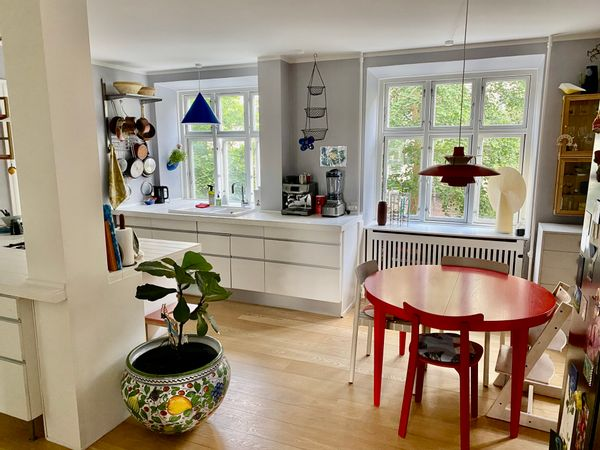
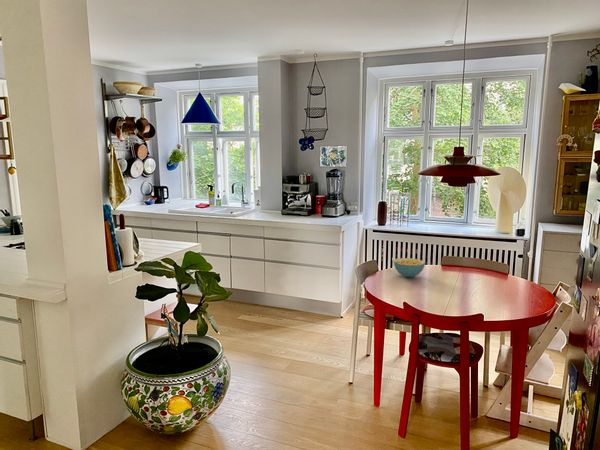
+ cereal bowl [393,257,426,278]
